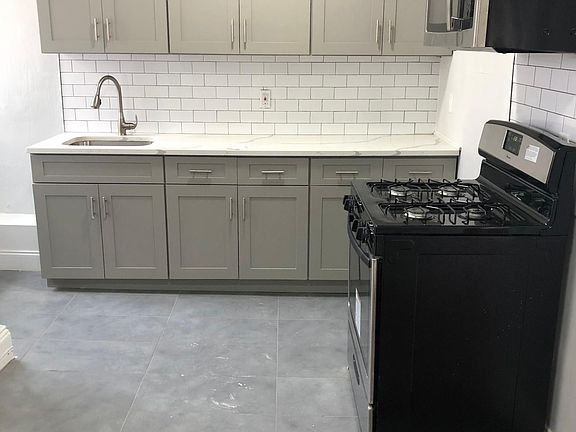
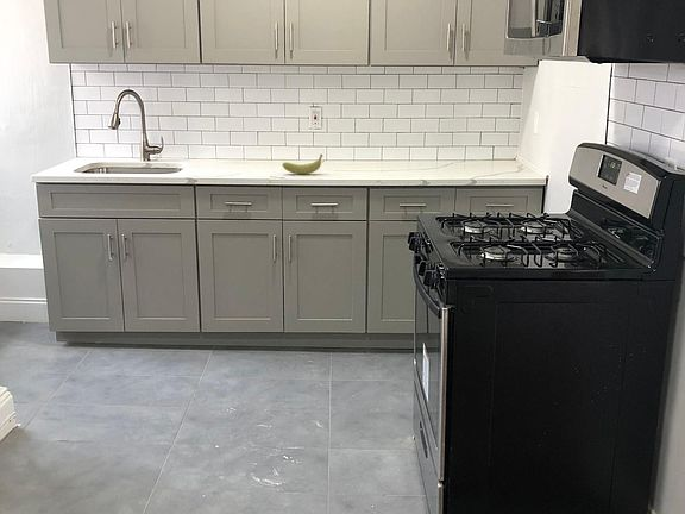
+ fruit [282,153,323,175]
